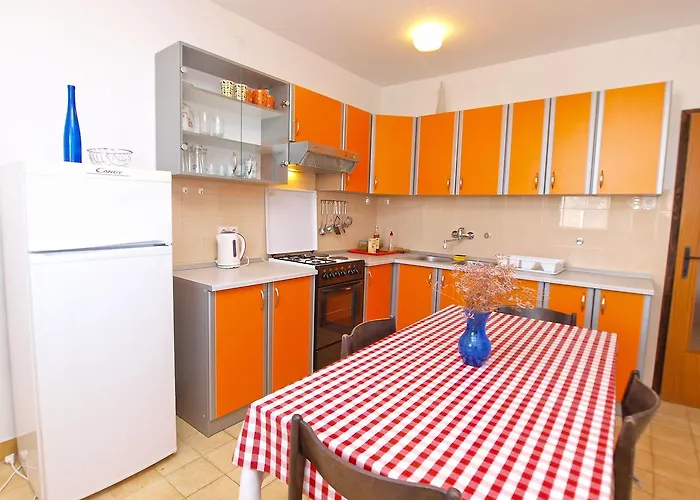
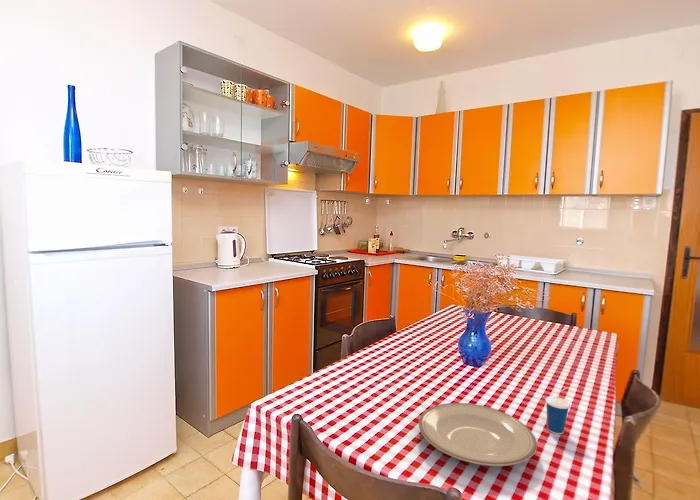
+ plate [418,402,538,467]
+ cup [544,386,571,435]
